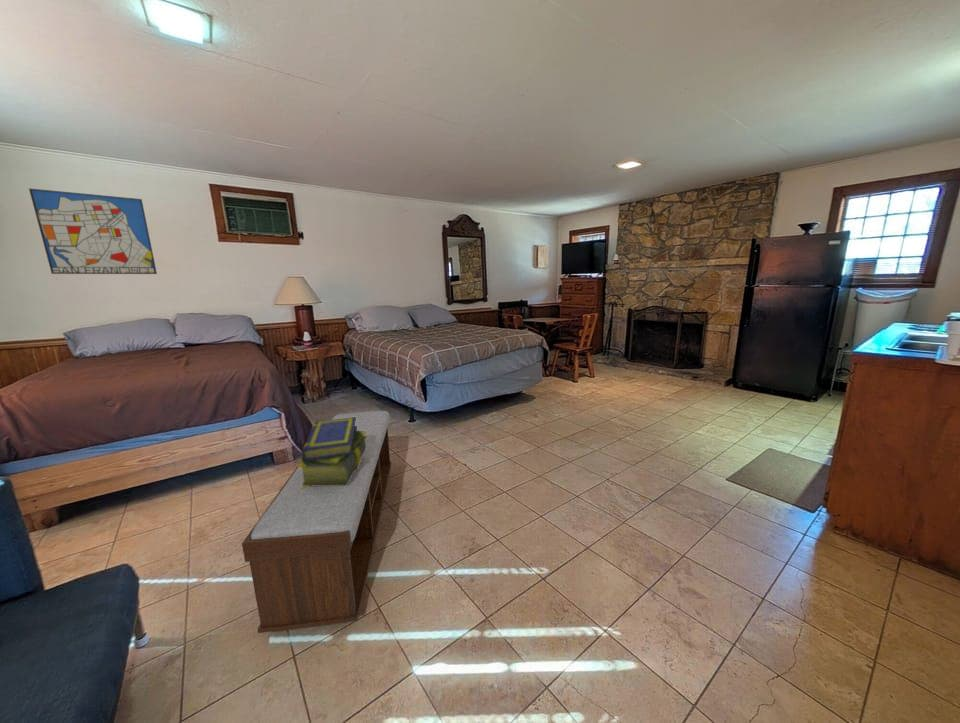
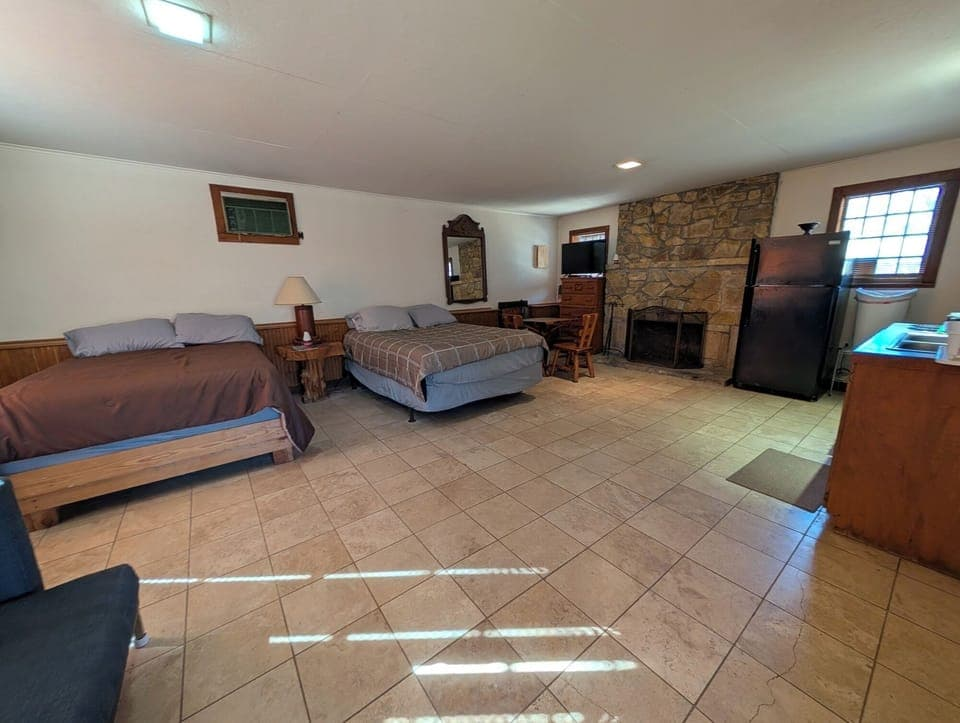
- stack of books [297,417,367,487]
- wall art [28,187,158,275]
- bench [241,410,393,634]
